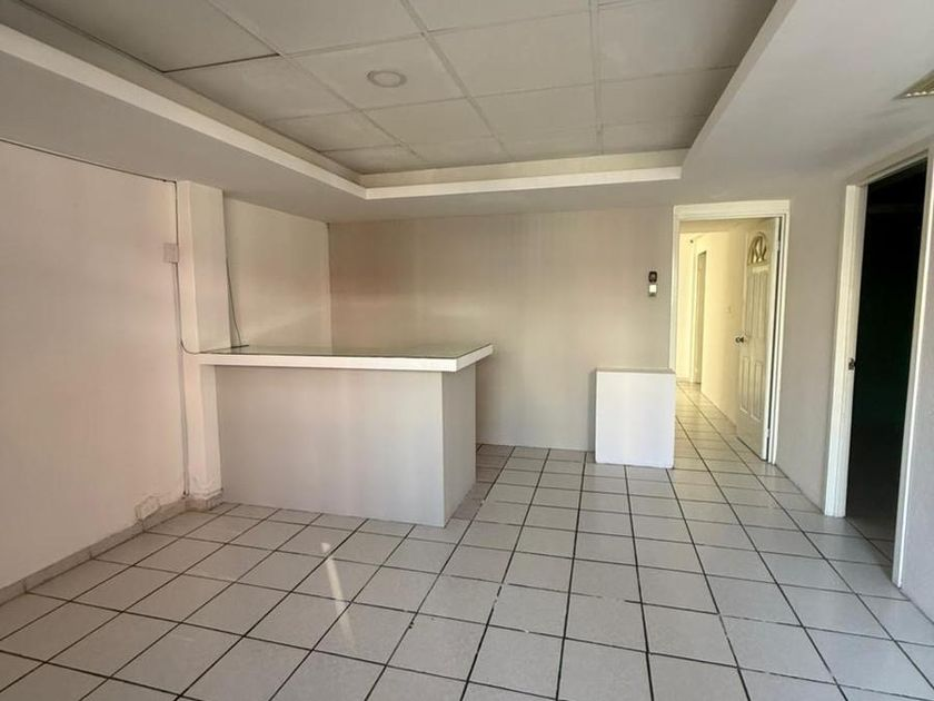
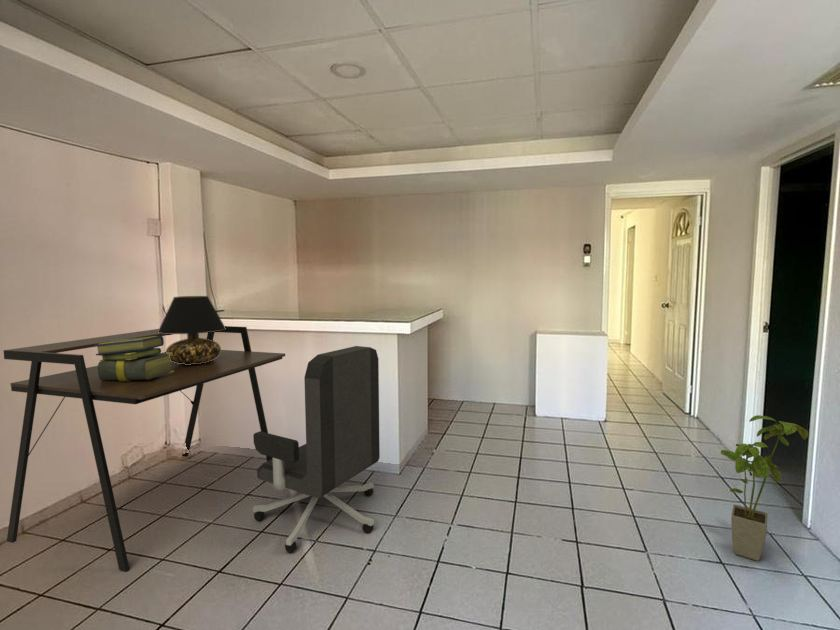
+ office chair [252,345,381,554]
+ stack of books [94,336,174,382]
+ table lamp [158,295,226,365]
+ desk [2,325,286,572]
+ house plant [720,414,809,562]
